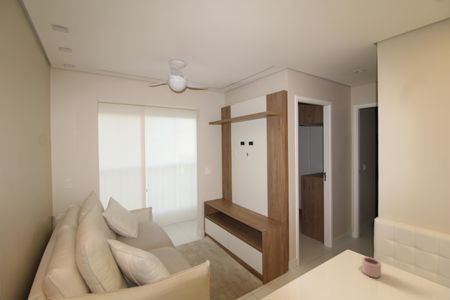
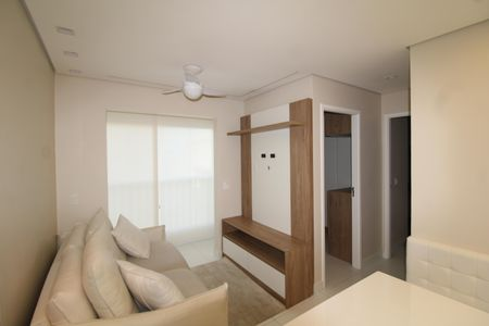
- mug [361,256,382,279]
